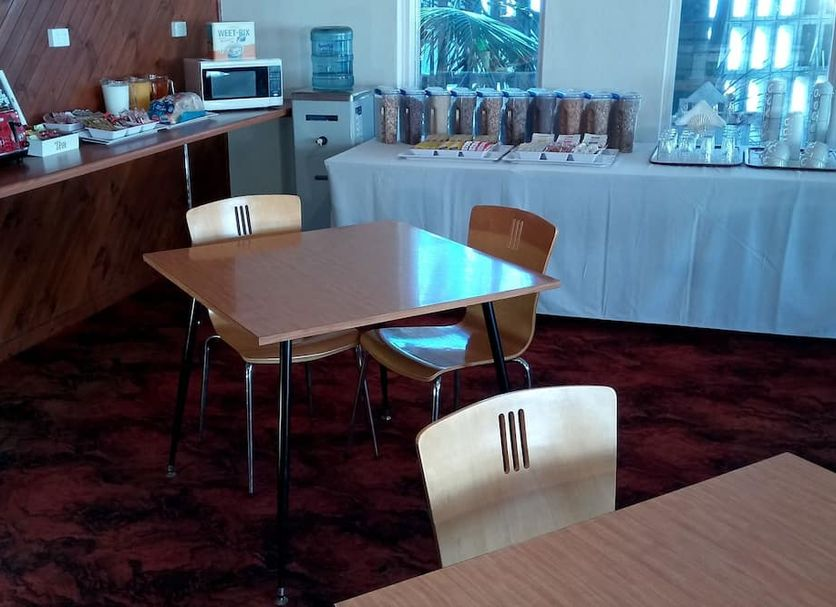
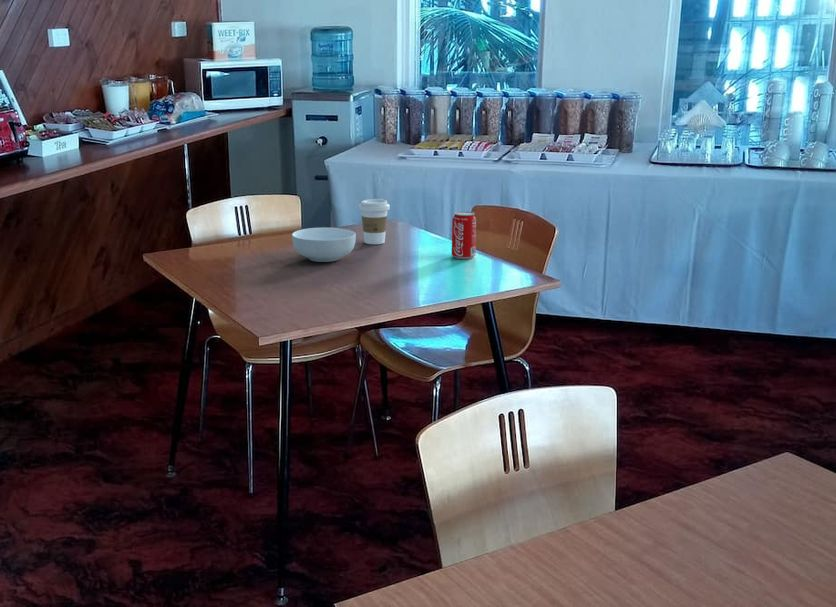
+ coffee cup [358,198,391,245]
+ cereal bowl [291,226,357,263]
+ beverage can [451,210,477,260]
